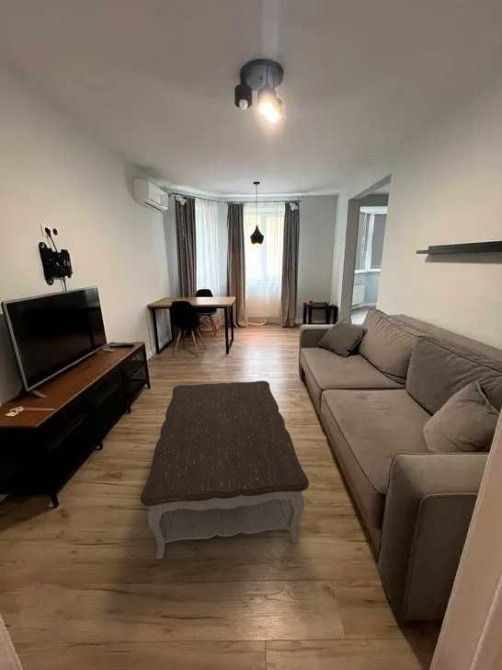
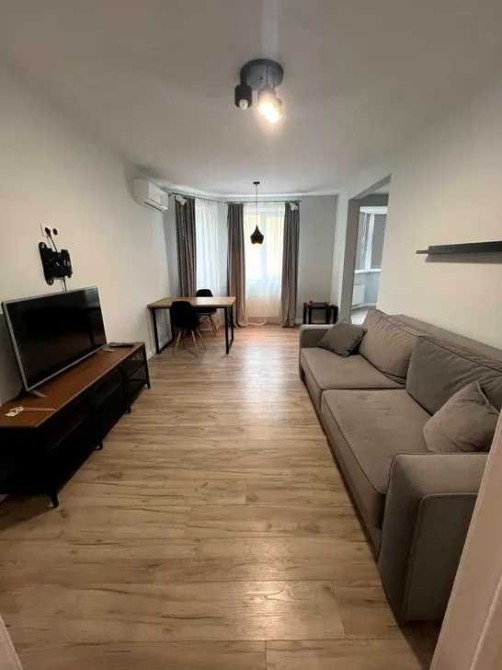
- coffee table [139,380,310,560]
